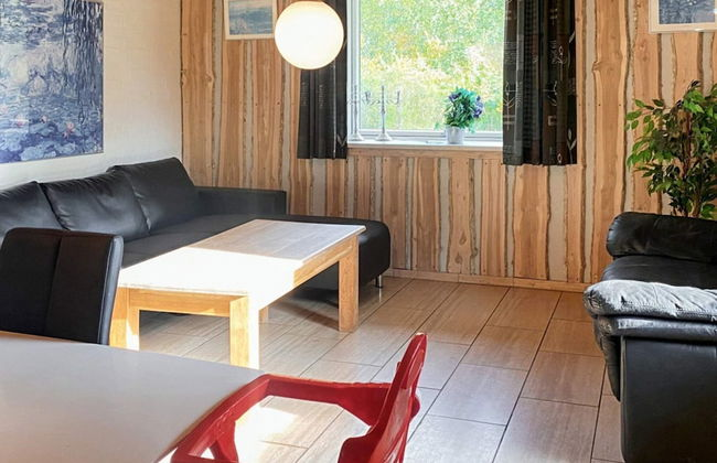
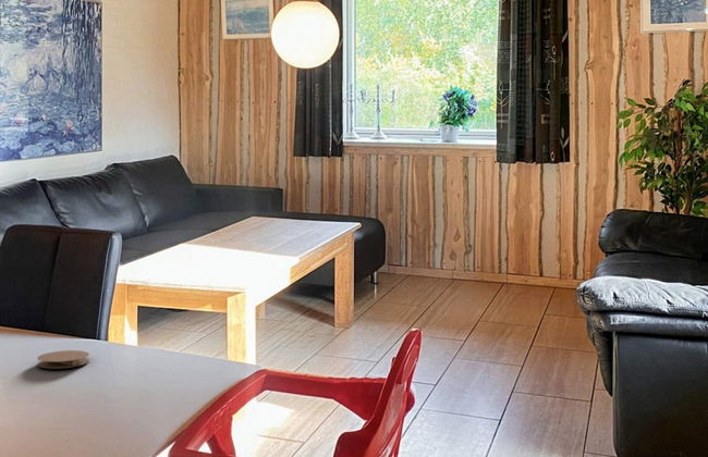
+ coaster [36,349,90,370]
